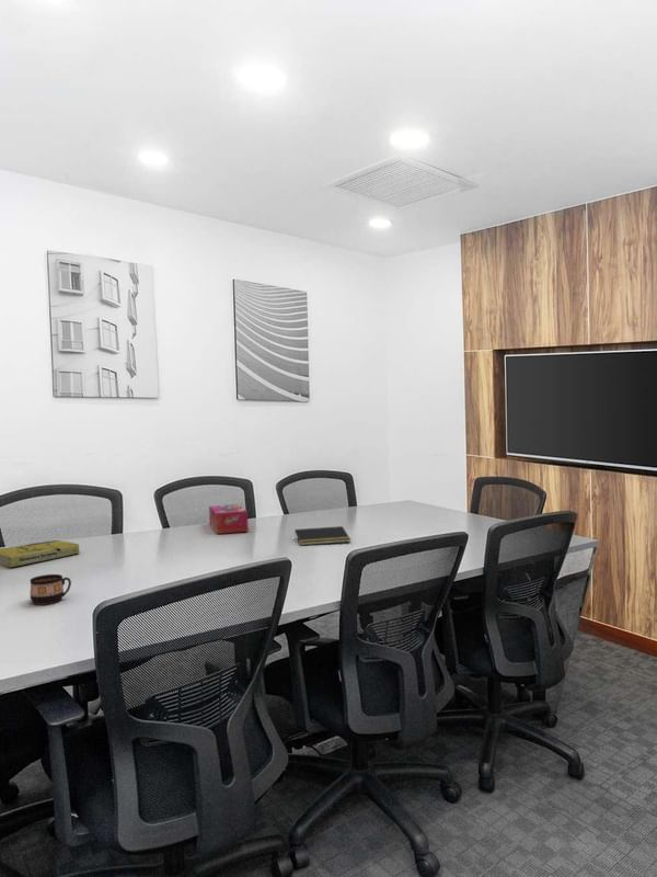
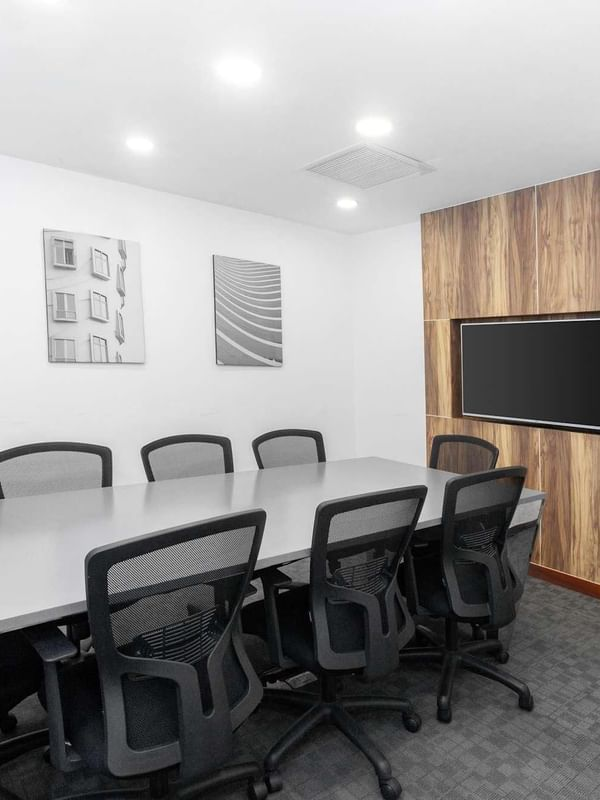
- book [0,539,81,568]
- tissue box [208,503,250,535]
- cup [28,573,72,606]
- notepad [293,525,351,546]
